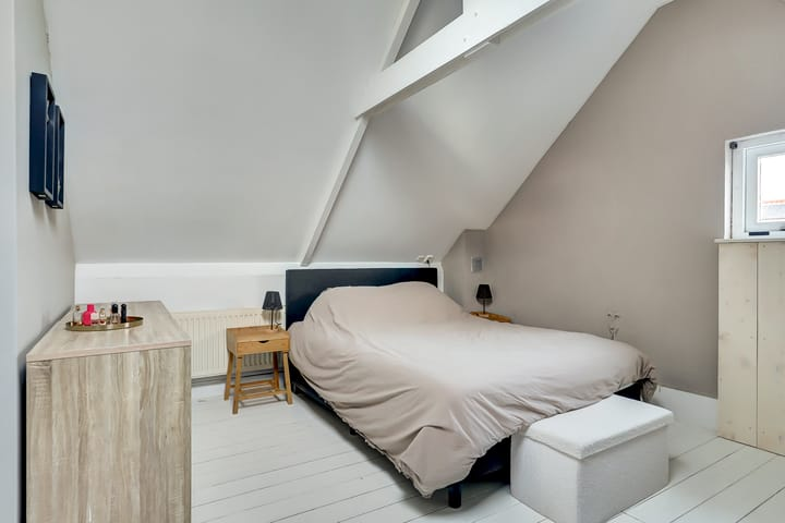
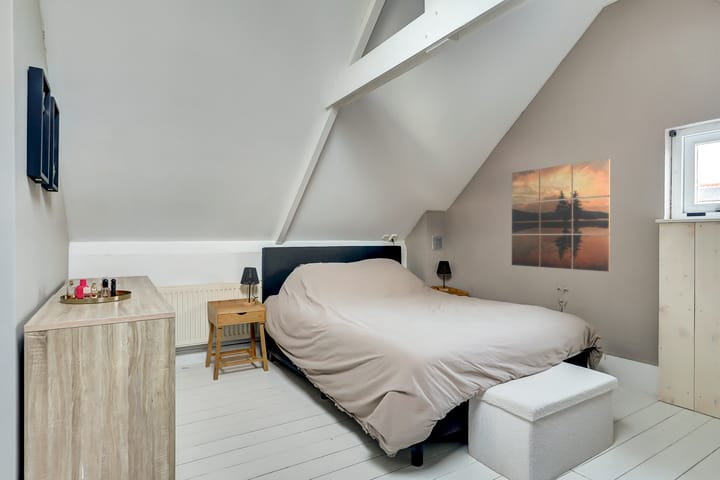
+ wall art [511,157,611,273]
